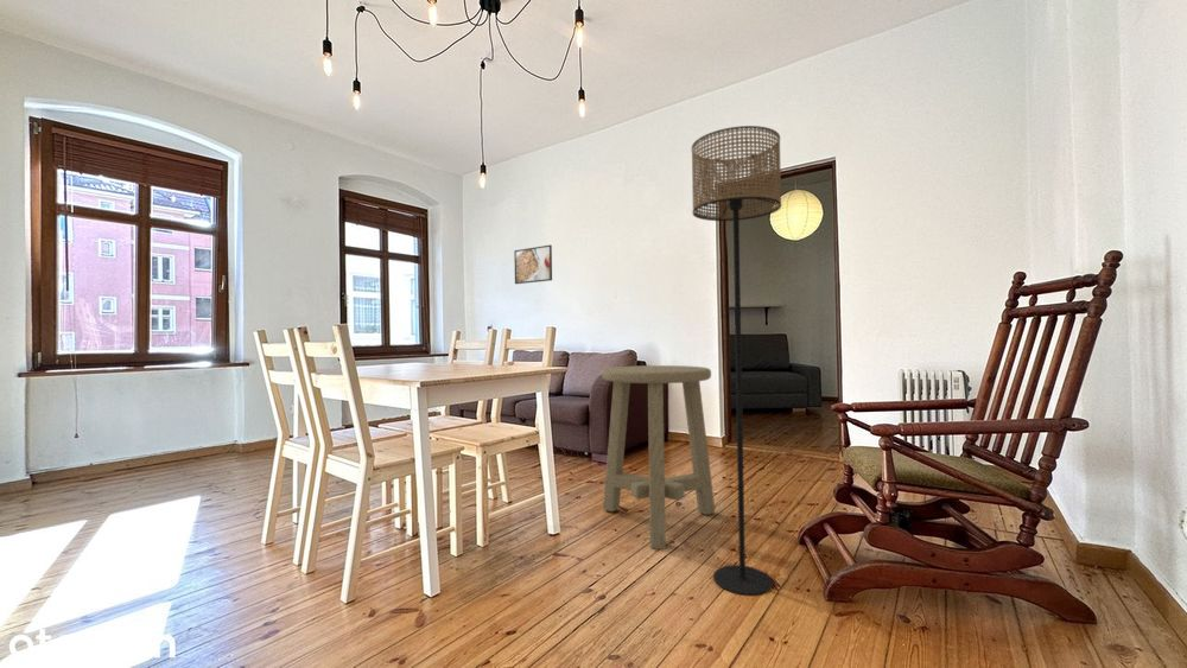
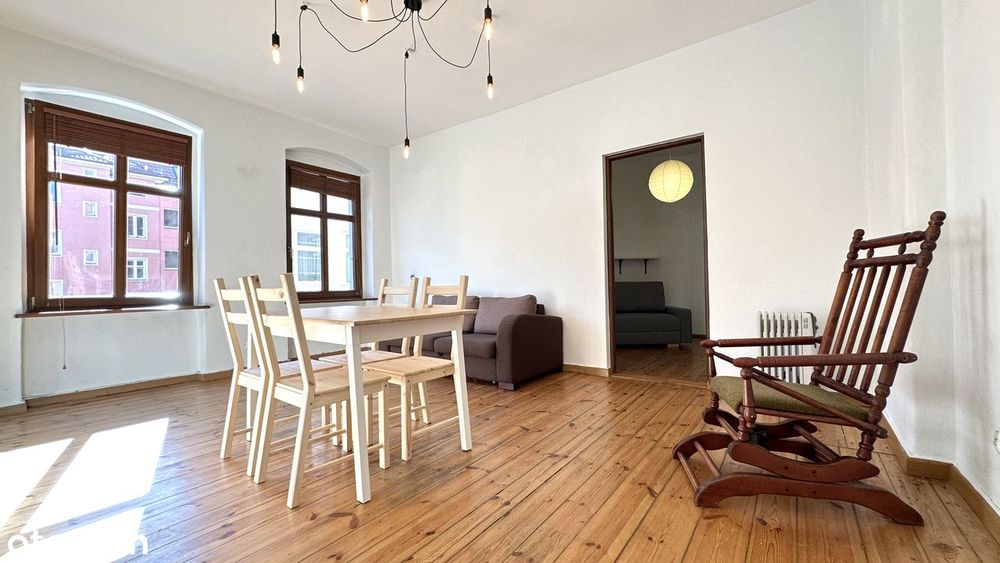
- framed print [513,243,553,285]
- stool [601,364,717,551]
- floor lamp [691,125,782,597]
